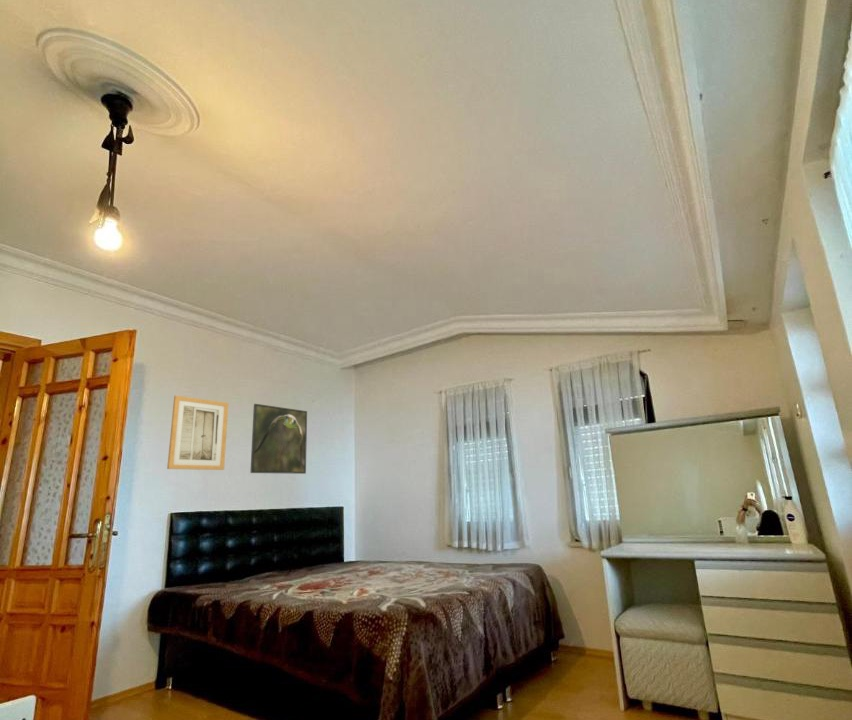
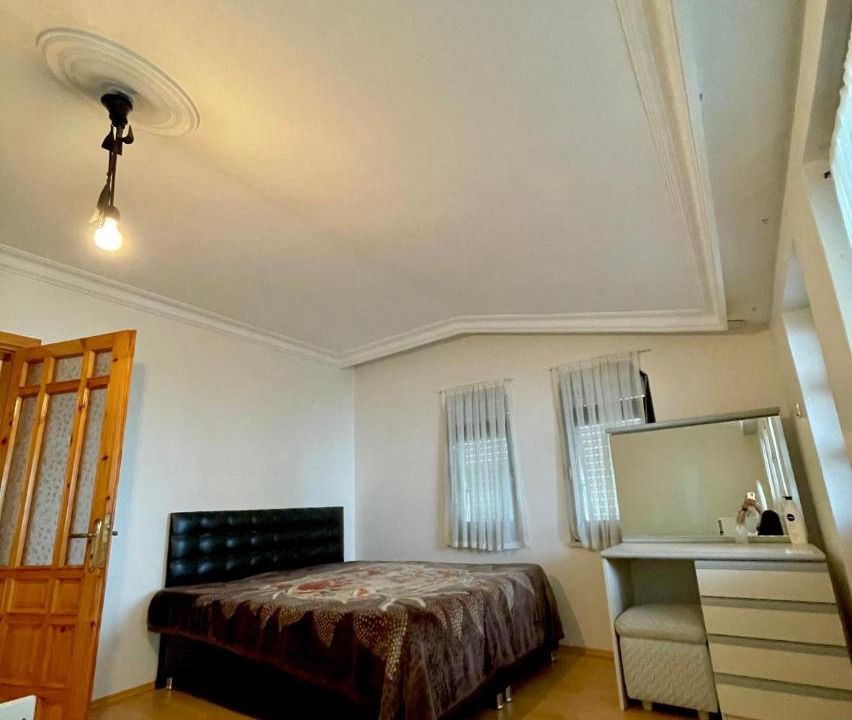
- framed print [249,403,308,475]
- wall art [166,395,229,471]
